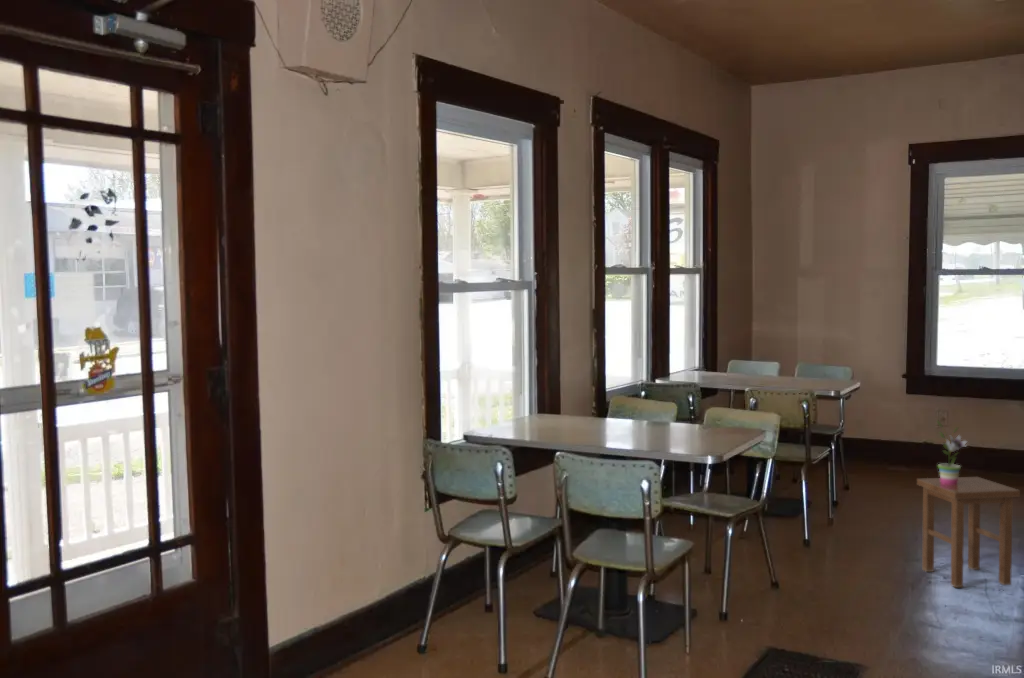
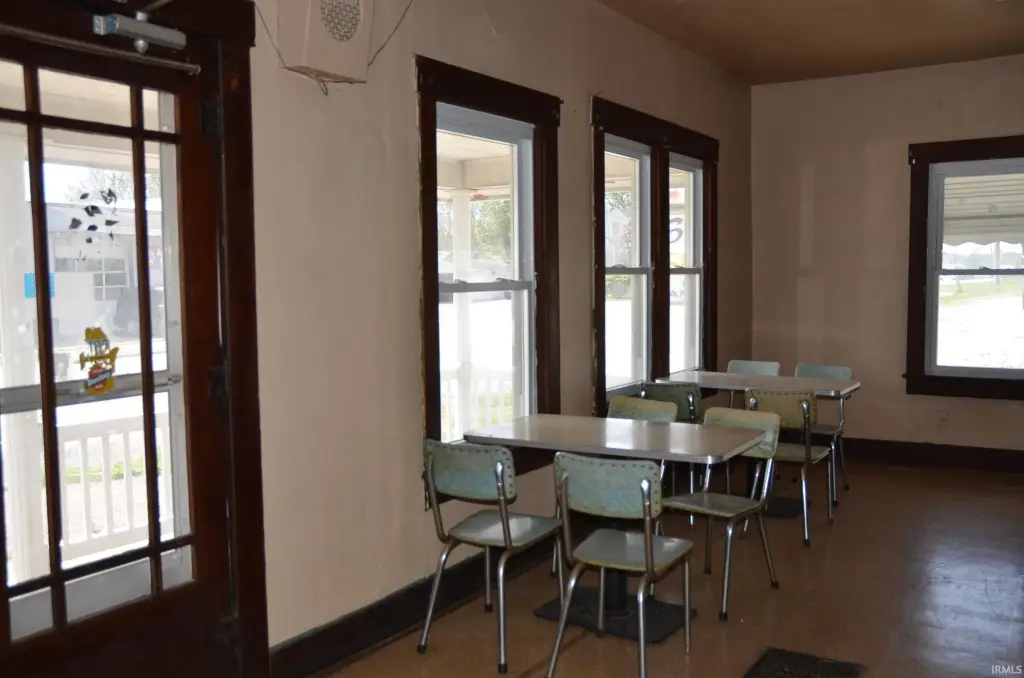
- potted plant [936,419,969,484]
- stool [916,476,1021,589]
